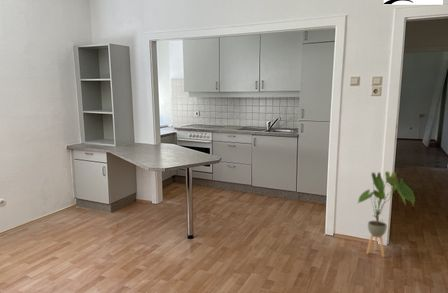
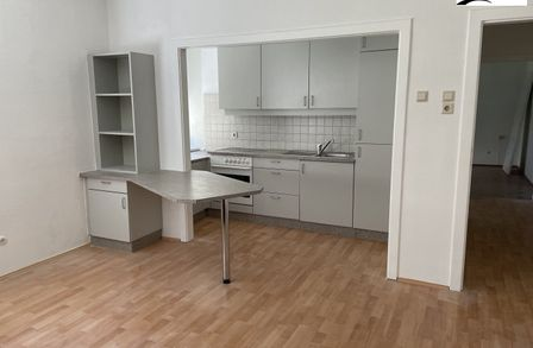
- house plant [357,171,416,258]
